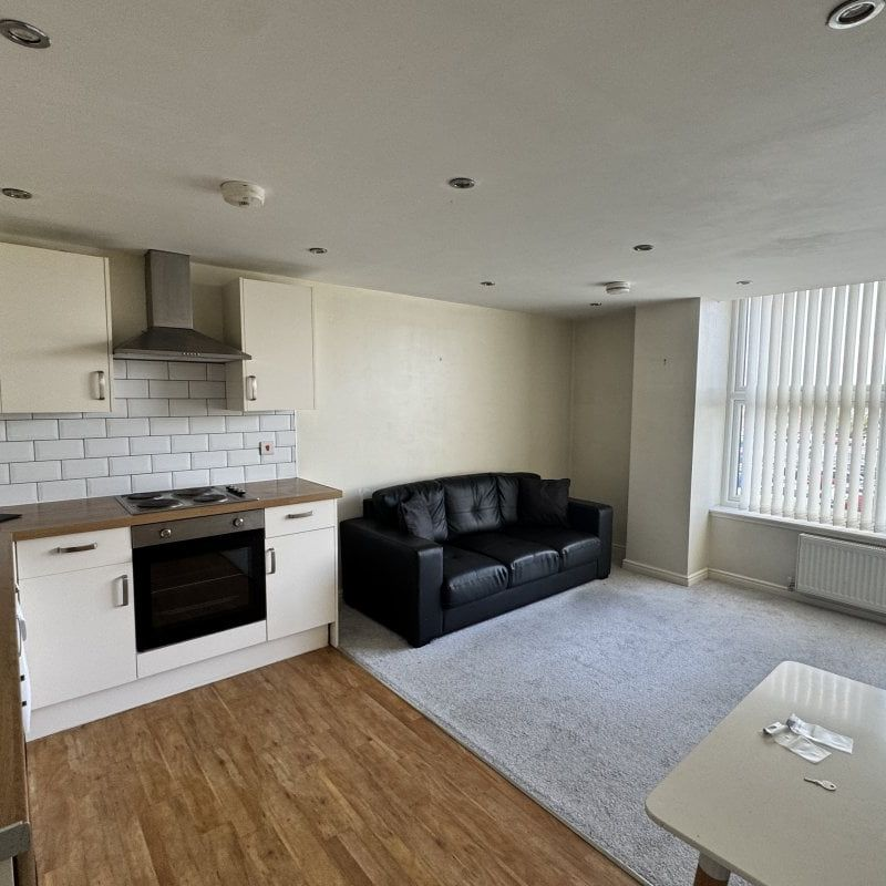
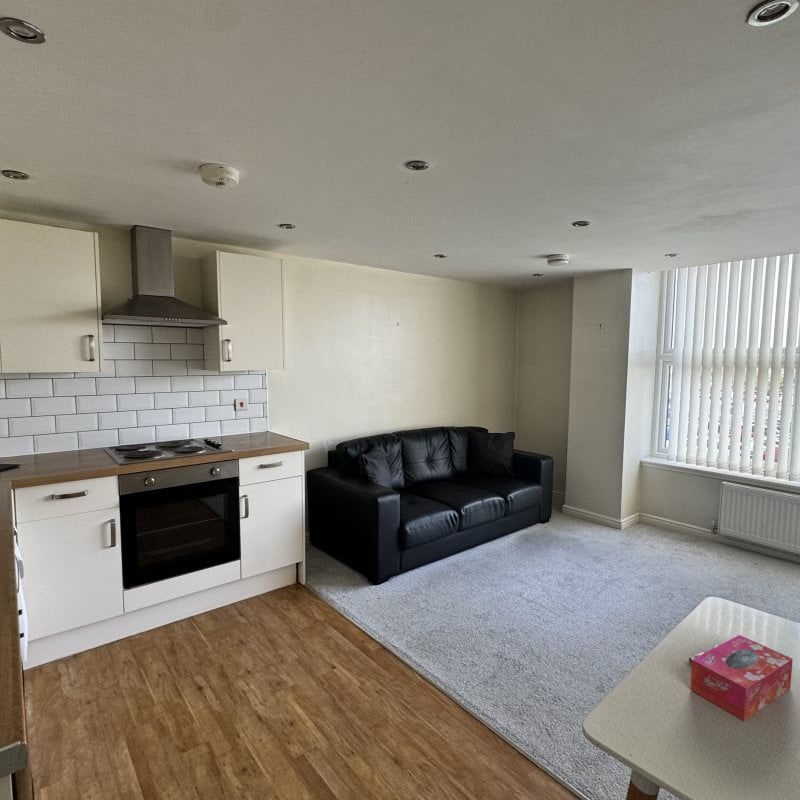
+ tissue box [689,634,794,722]
